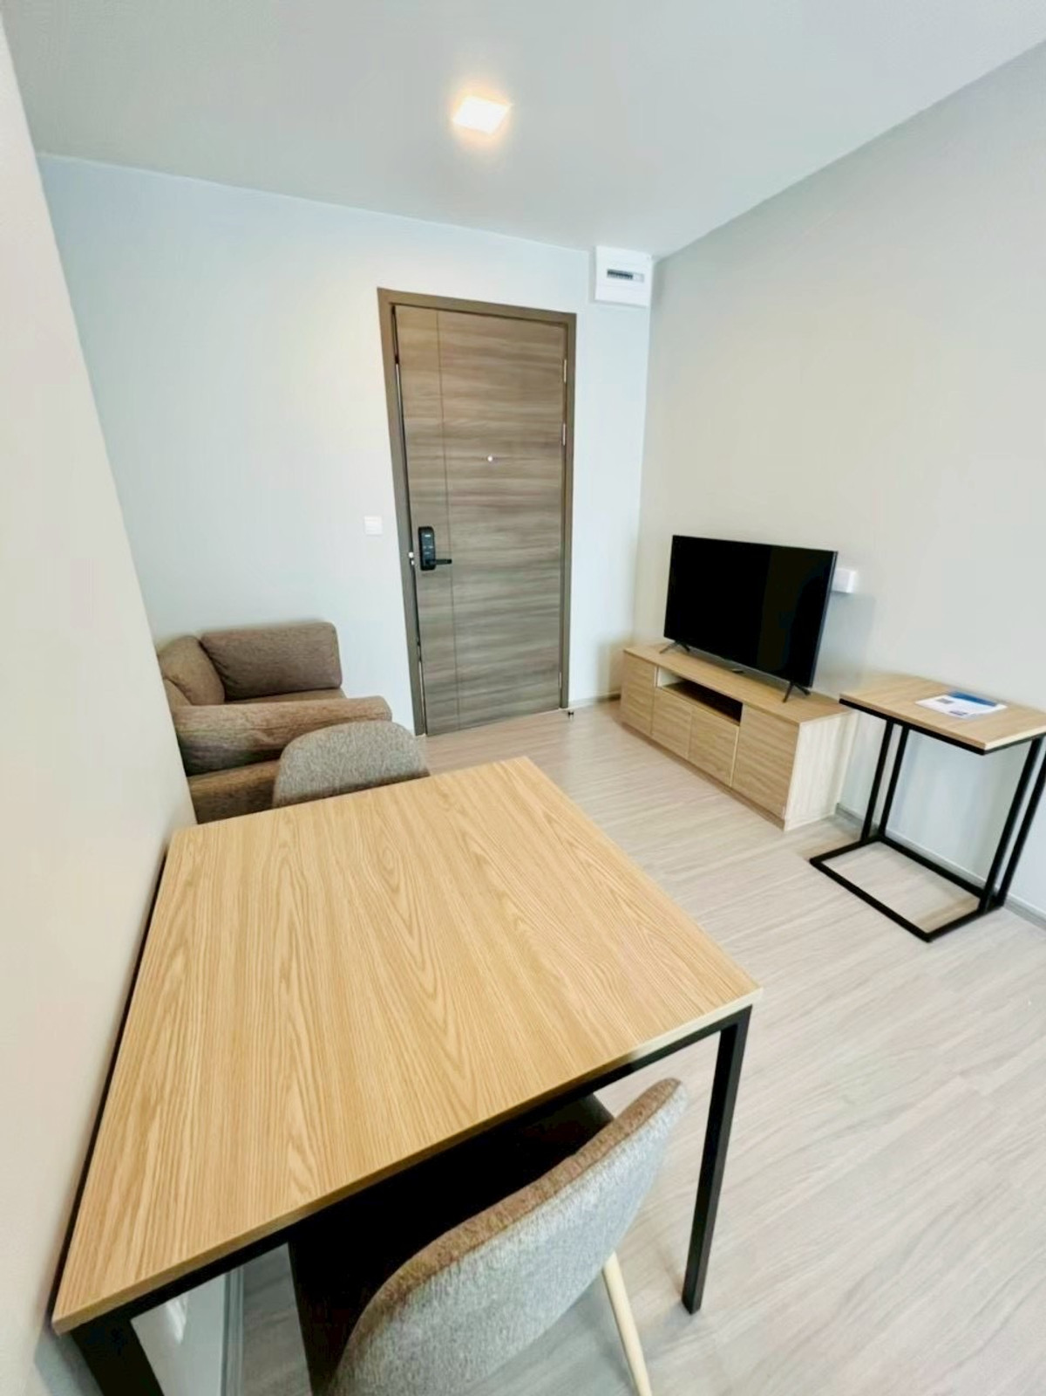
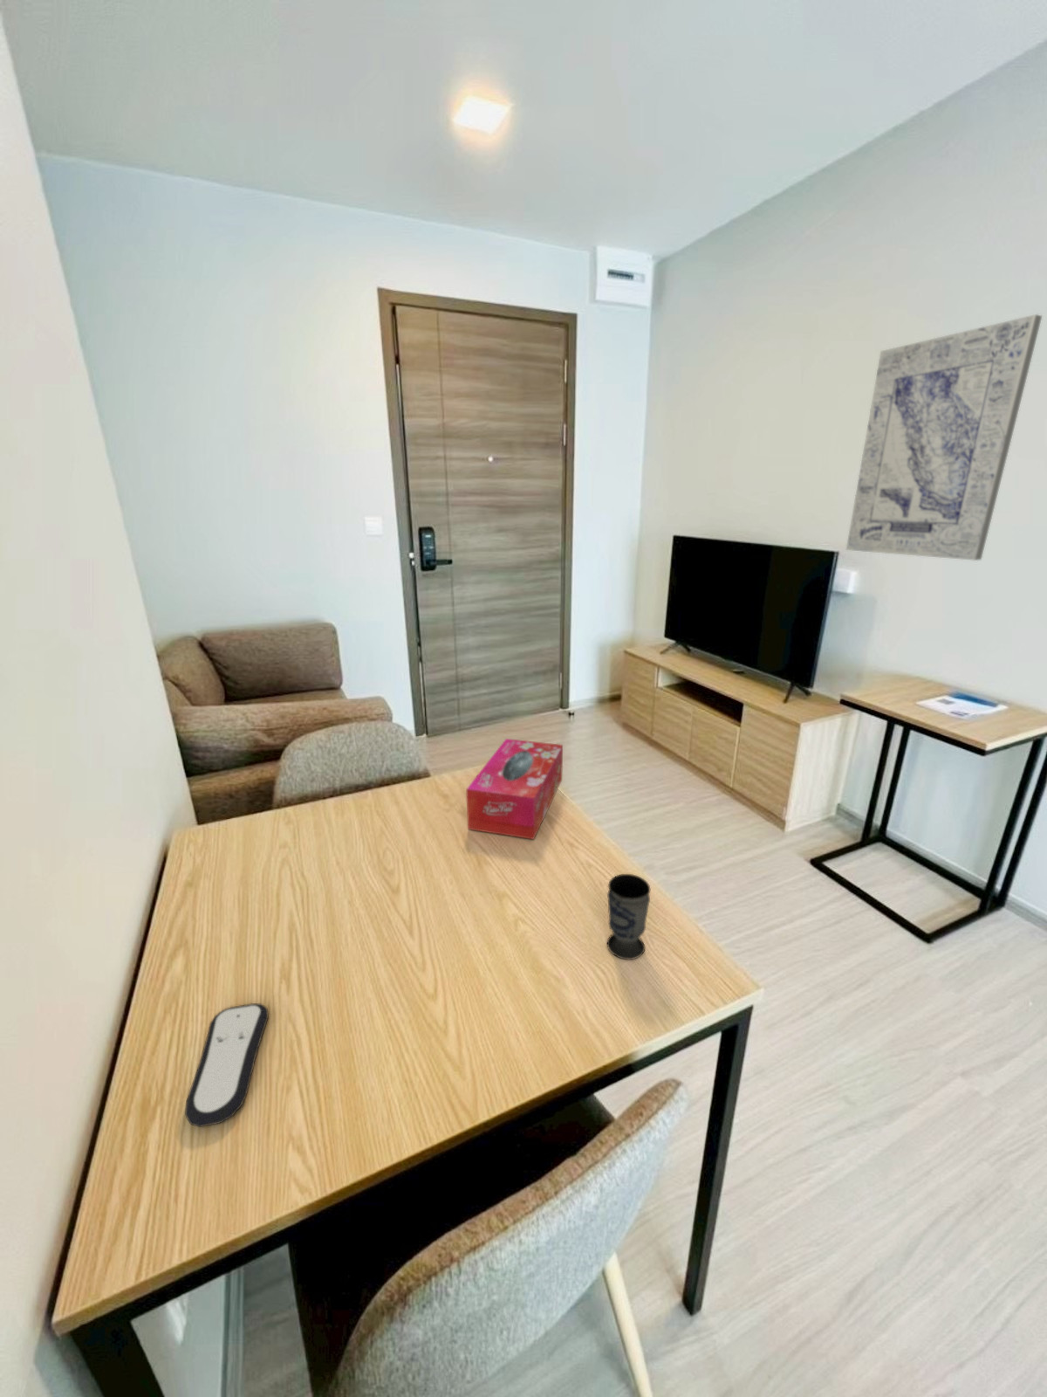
+ wall art [846,314,1043,561]
+ tissue box [465,738,563,840]
+ cup [606,873,651,960]
+ remote control [184,1002,269,1129]
